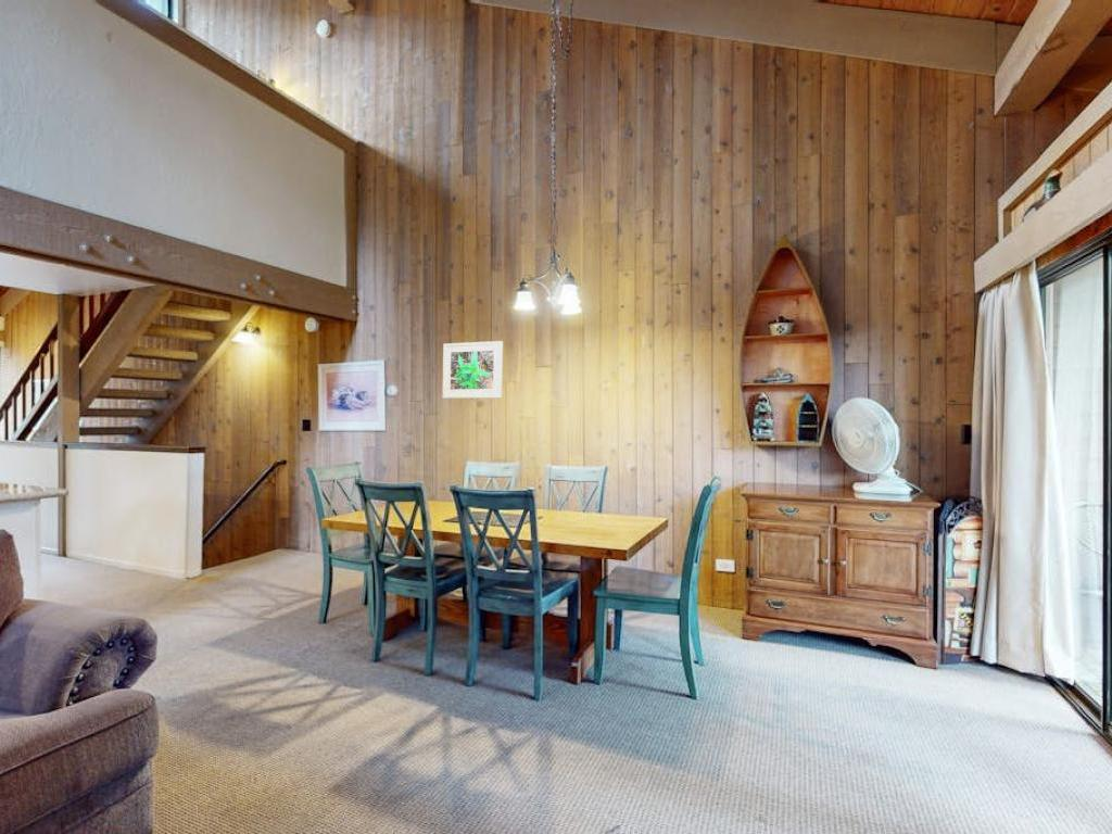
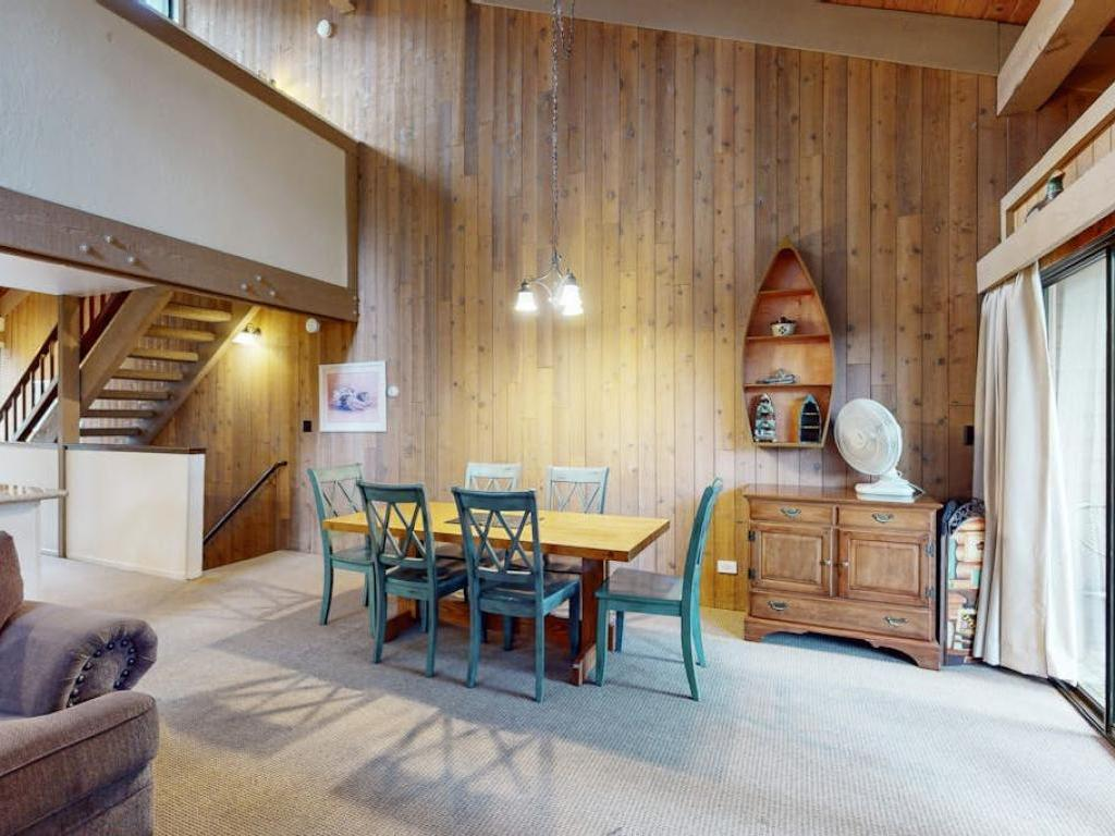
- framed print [442,340,504,400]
